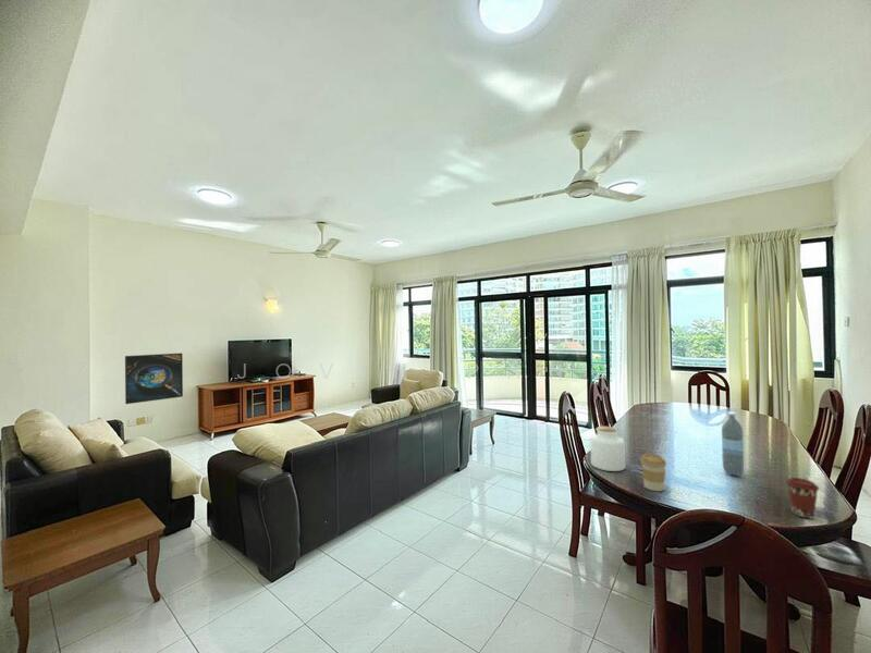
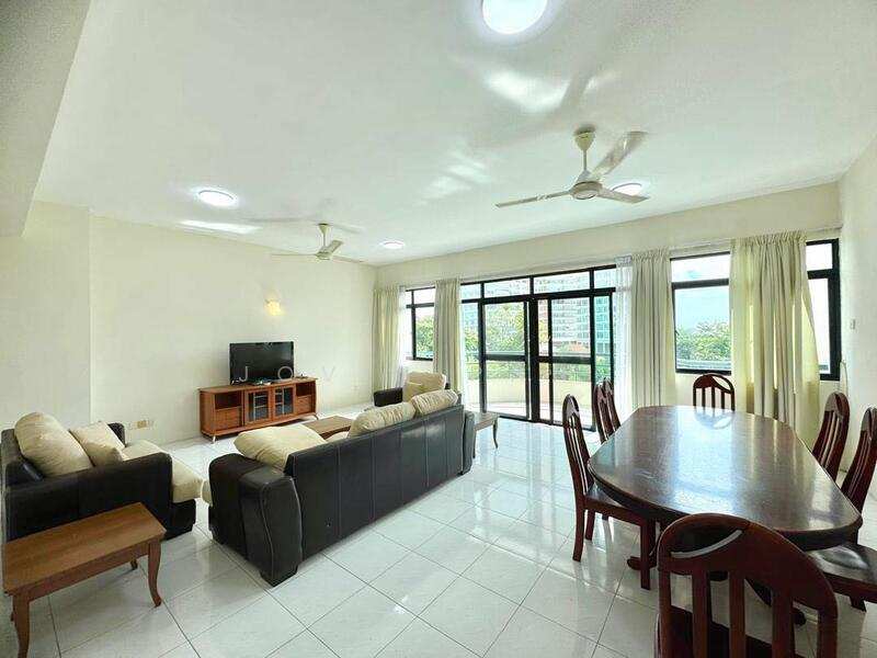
- coffee cup [785,477,821,520]
- water bottle [721,411,745,477]
- coffee cup [639,453,667,492]
- jar [590,426,626,472]
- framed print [124,352,184,405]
